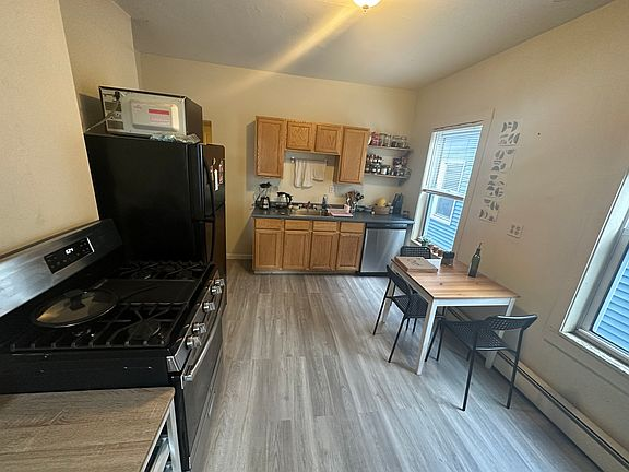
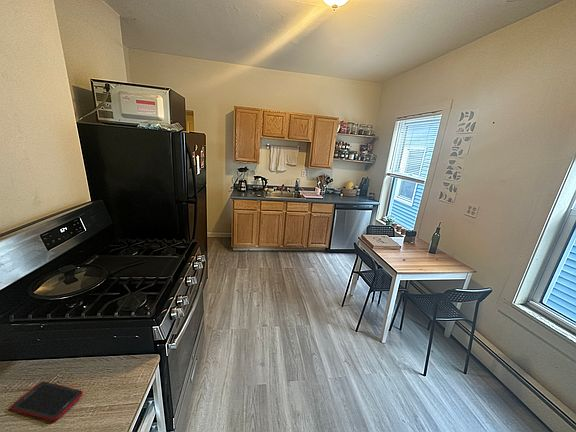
+ cell phone [9,381,84,422]
